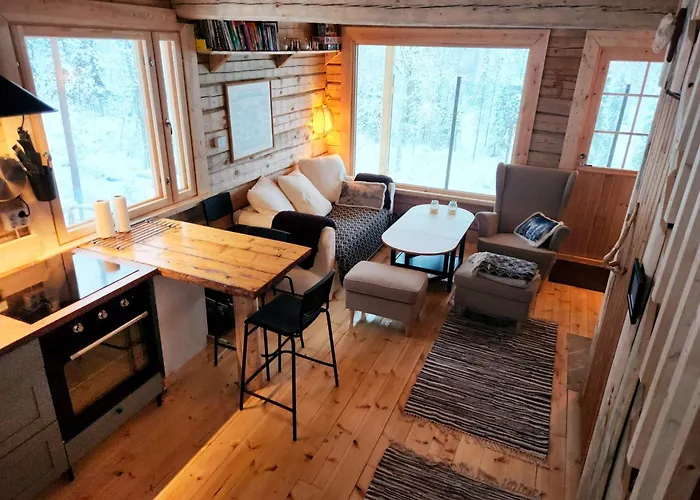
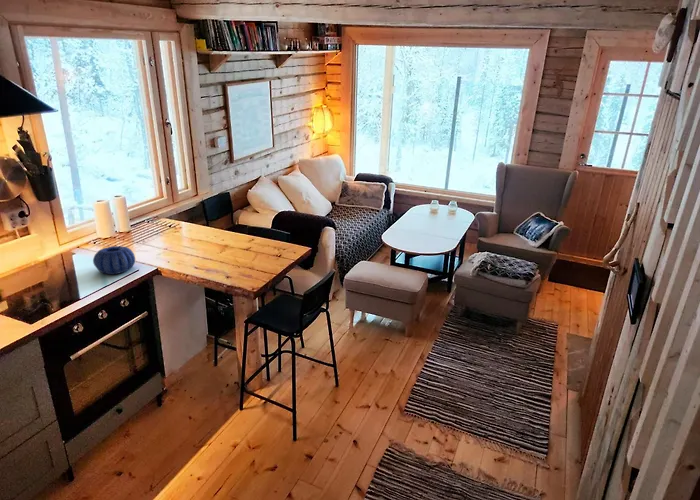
+ decorative bowl [92,245,136,275]
